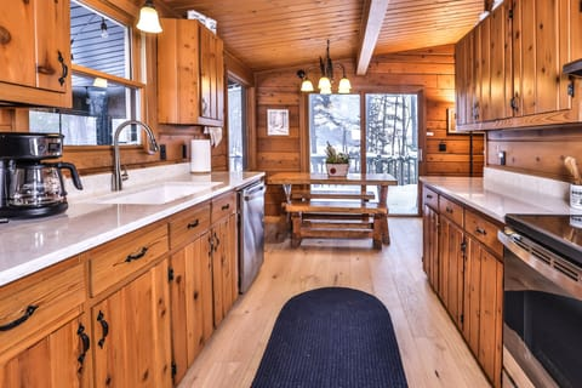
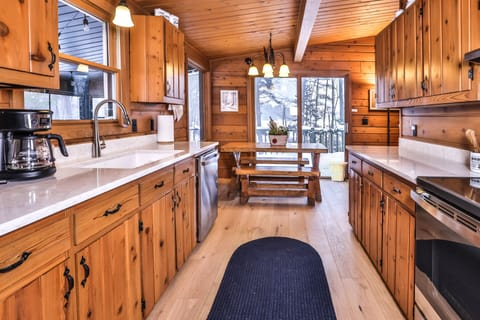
+ basket [327,161,349,182]
